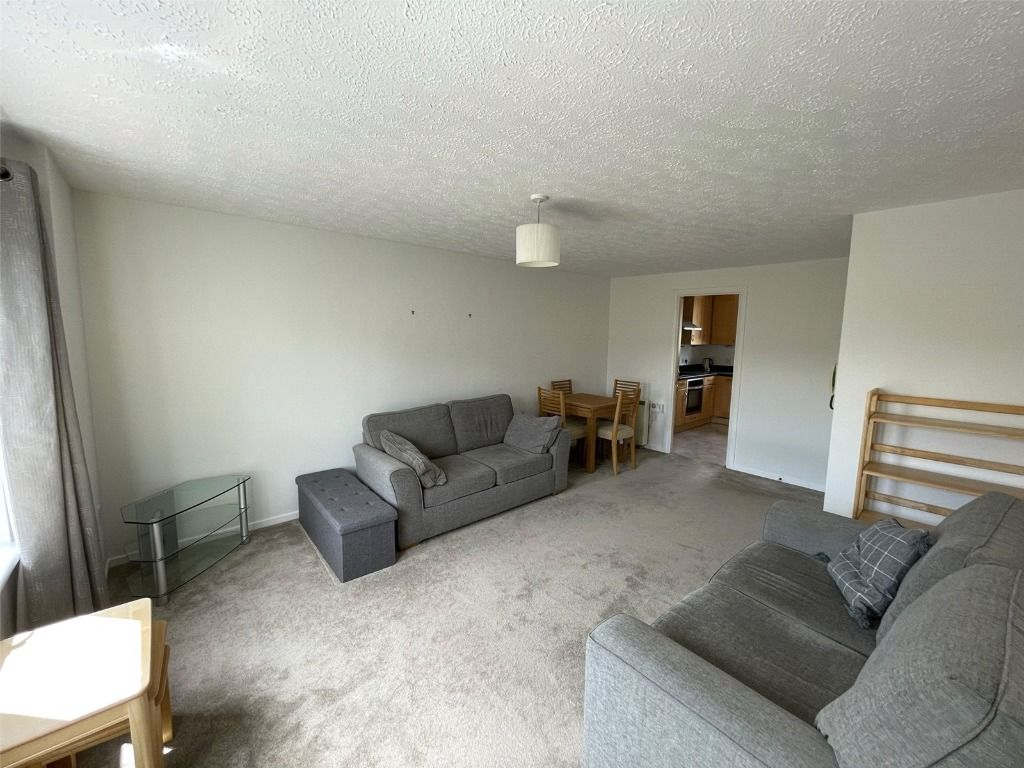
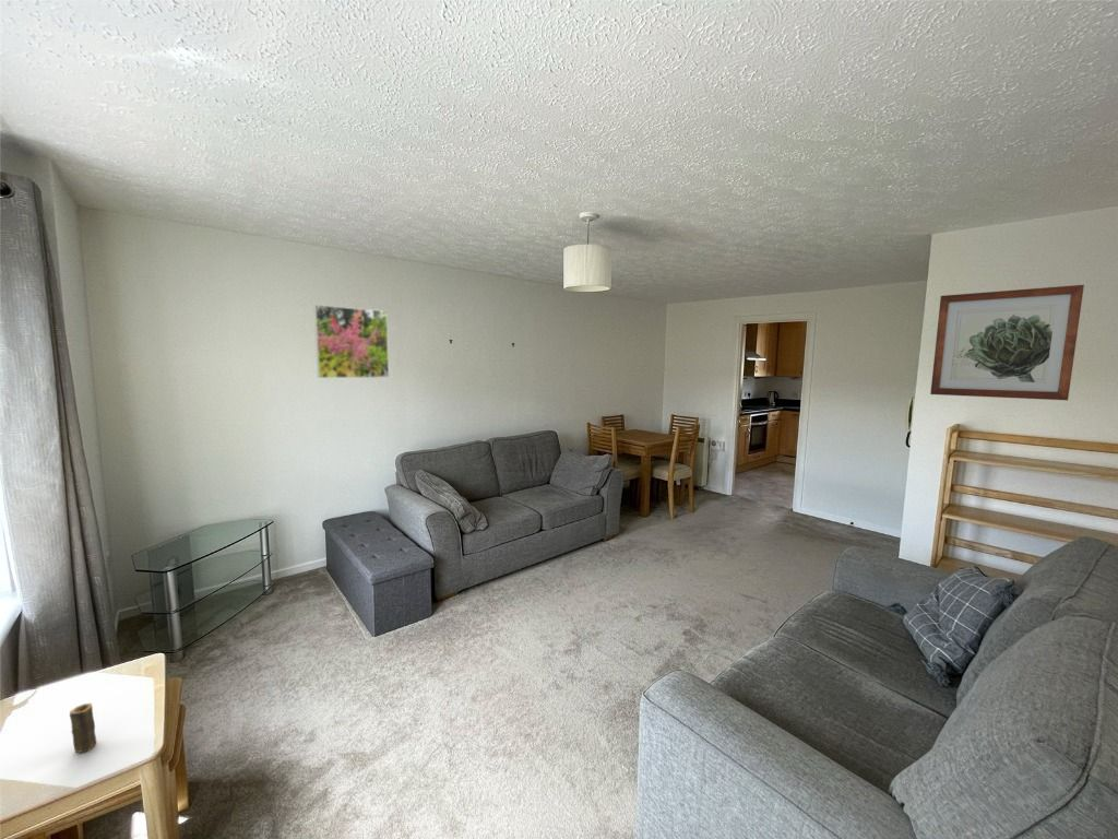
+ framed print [313,304,390,379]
+ wall art [929,284,1085,401]
+ candle [69,702,97,754]
